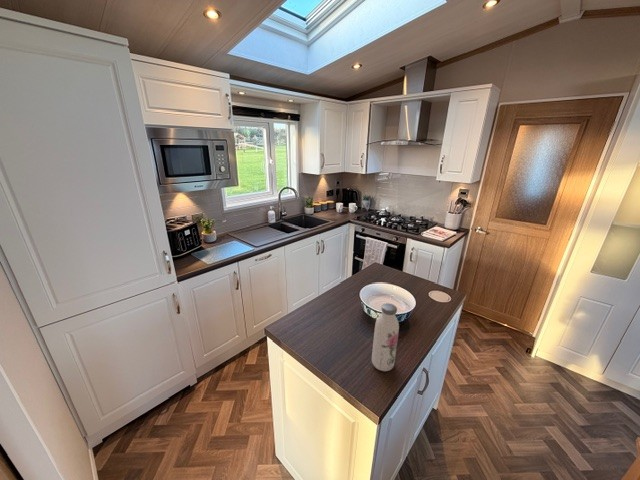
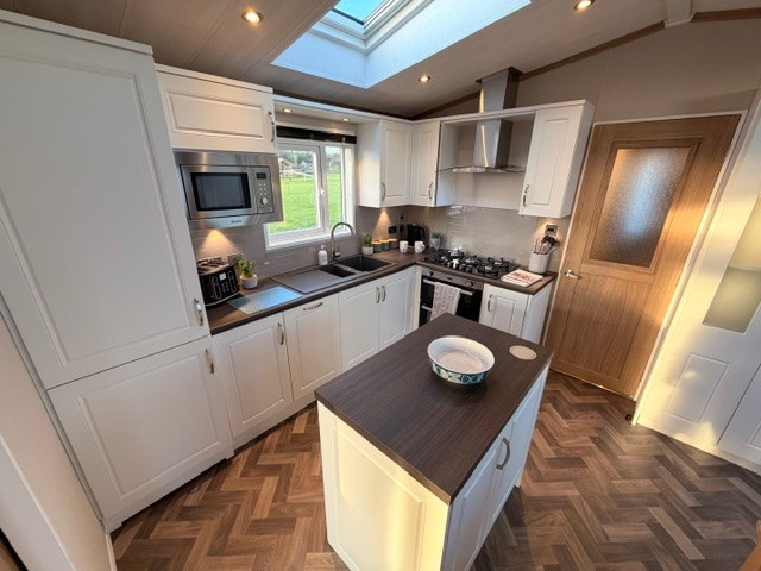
- water bottle [371,302,400,372]
